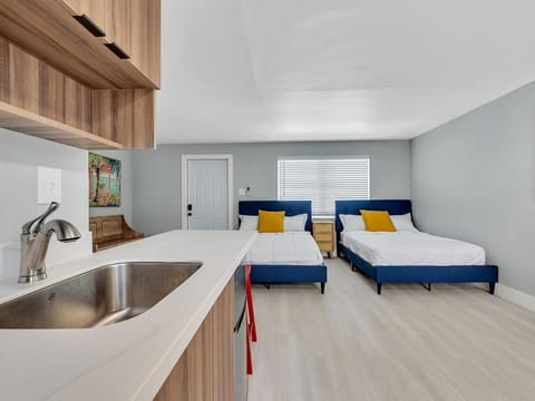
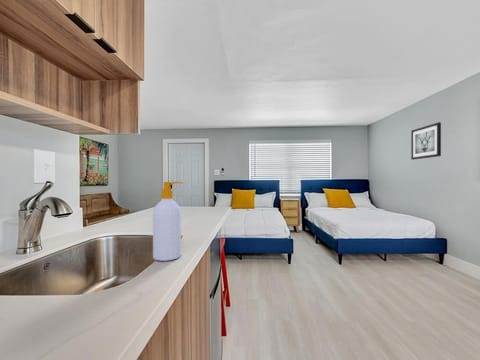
+ soap bottle [152,181,185,262]
+ wall art [410,121,442,161]
